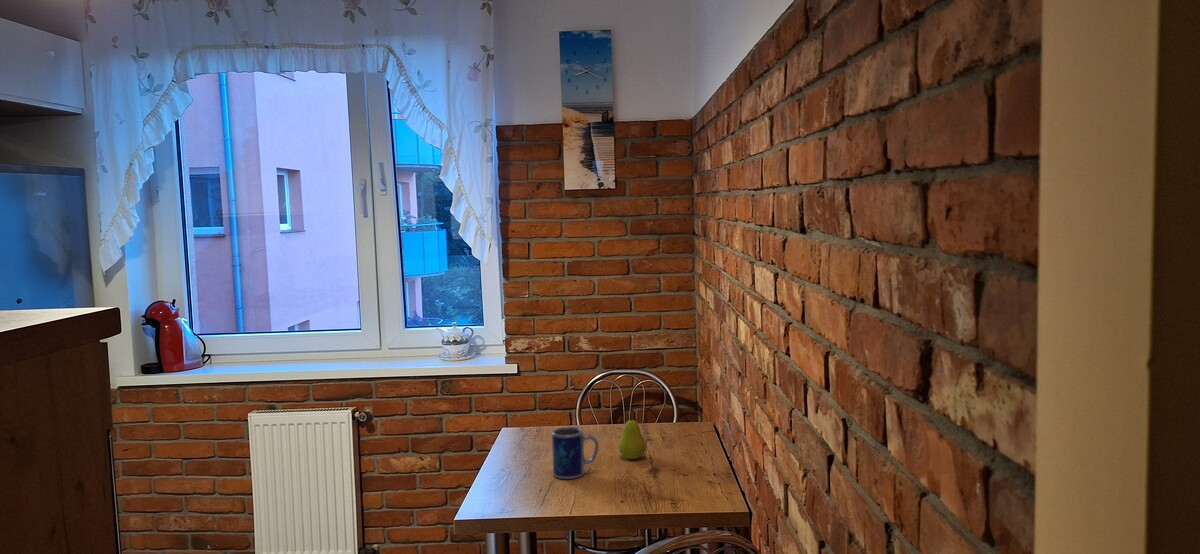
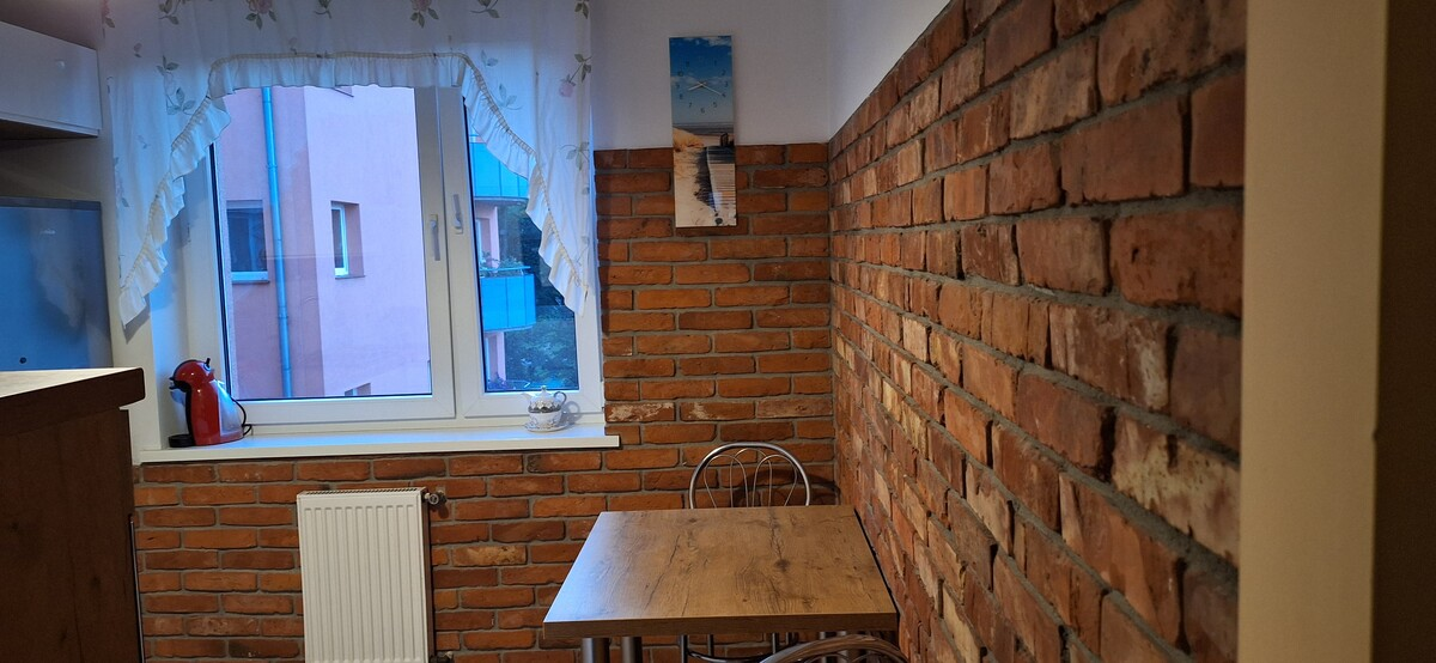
- mug [551,426,600,480]
- fruit [618,414,647,460]
